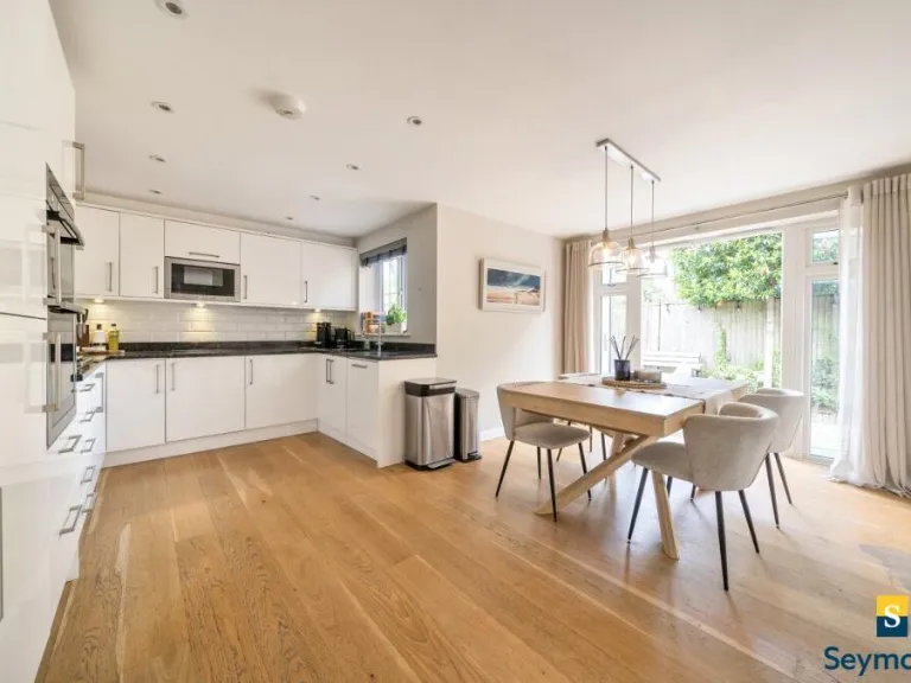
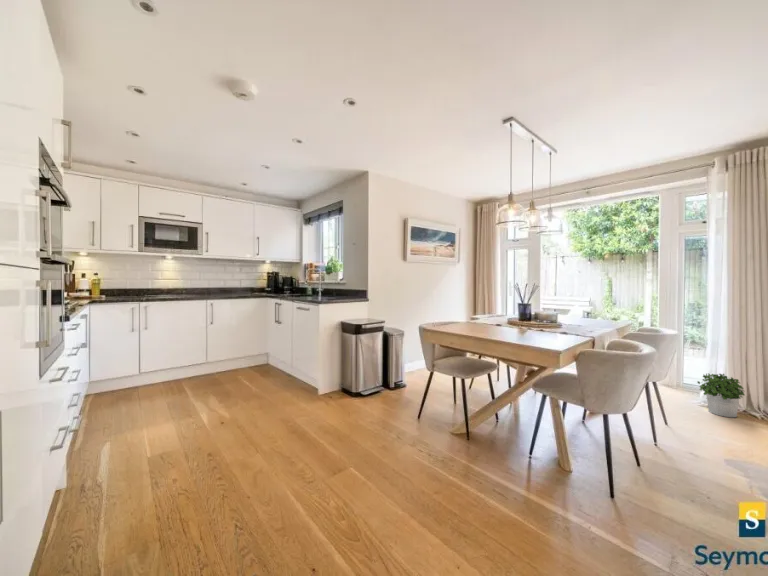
+ potted plant [696,372,746,418]
